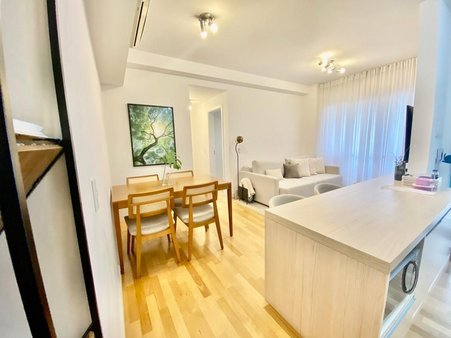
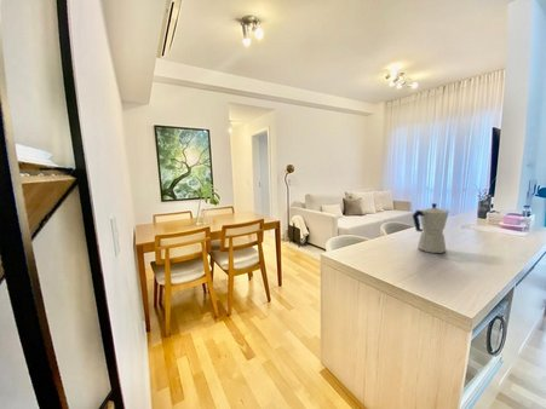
+ moka pot [412,202,452,254]
